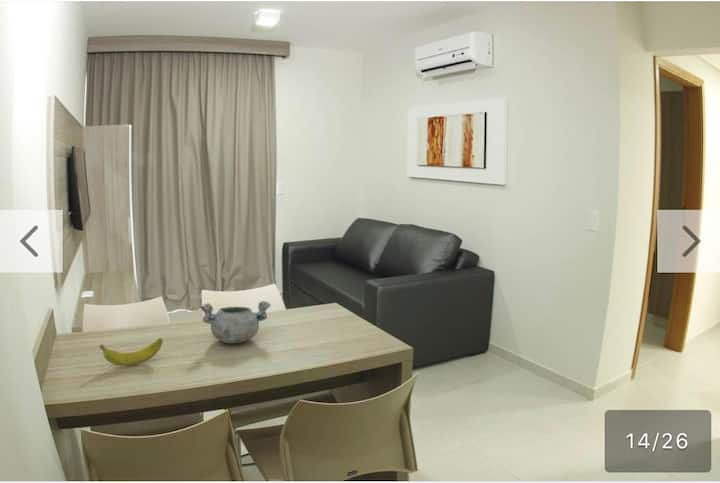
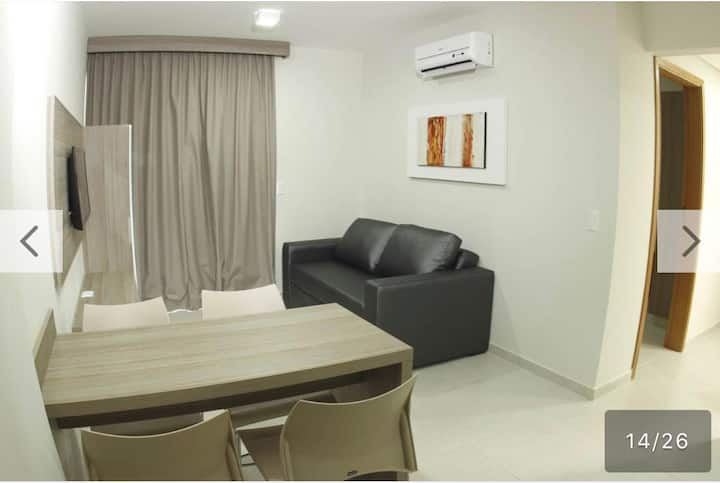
- banana [98,337,164,367]
- decorative bowl [199,300,272,344]
